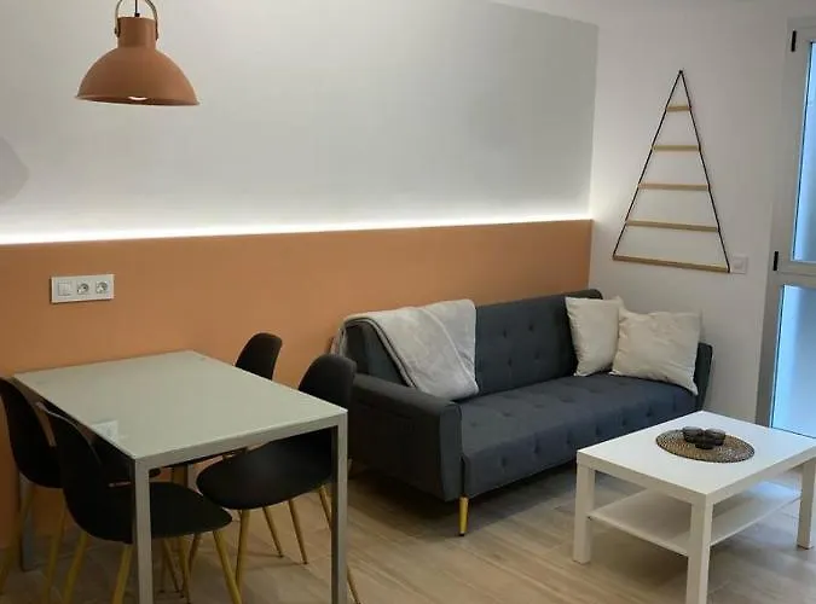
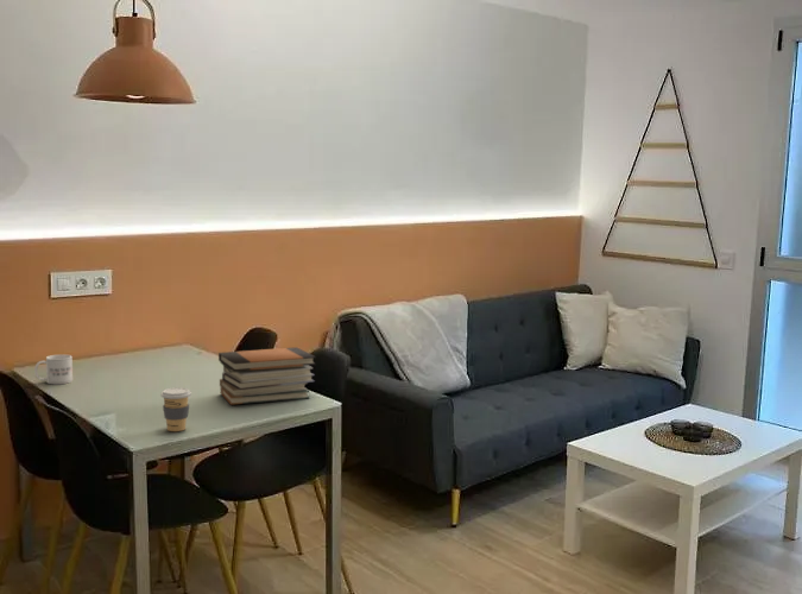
+ coffee cup [159,386,192,432]
+ mug [33,354,74,385]
+ book stack [217,346,317,406]
